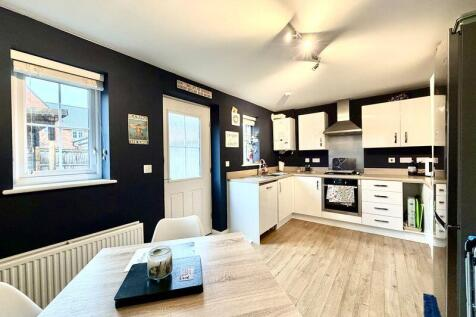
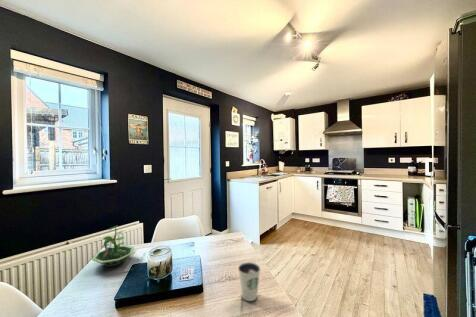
+ dixie cup [237,261,261,302]
+ terrarium [90,225,136,268]
